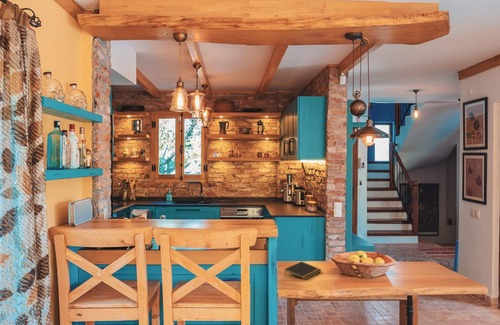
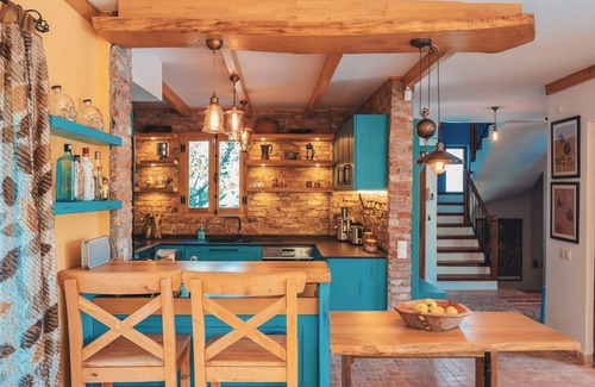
- notepad [284,261,322,281]
